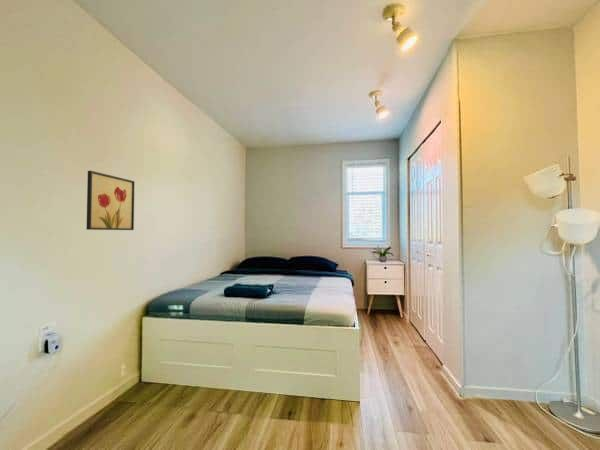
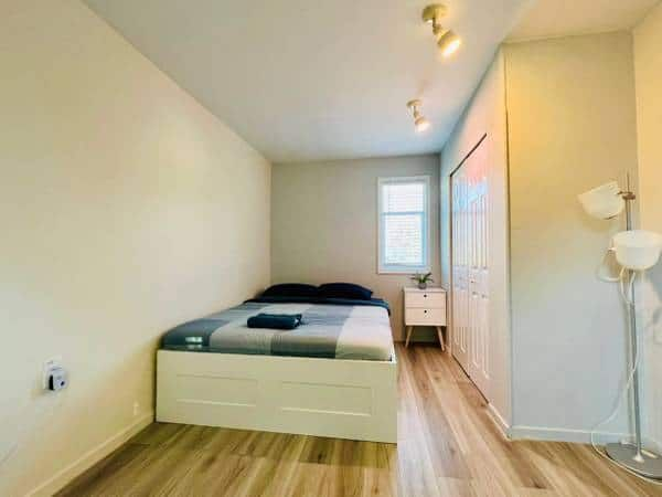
- wall art [85,170,136,231]
